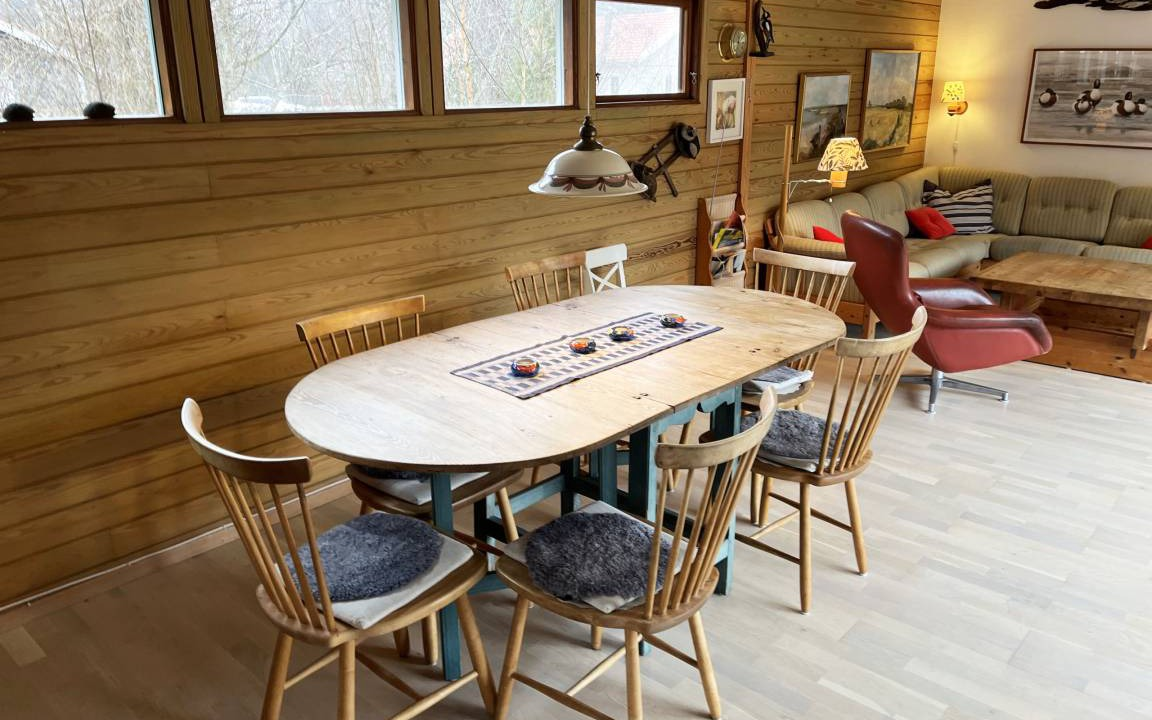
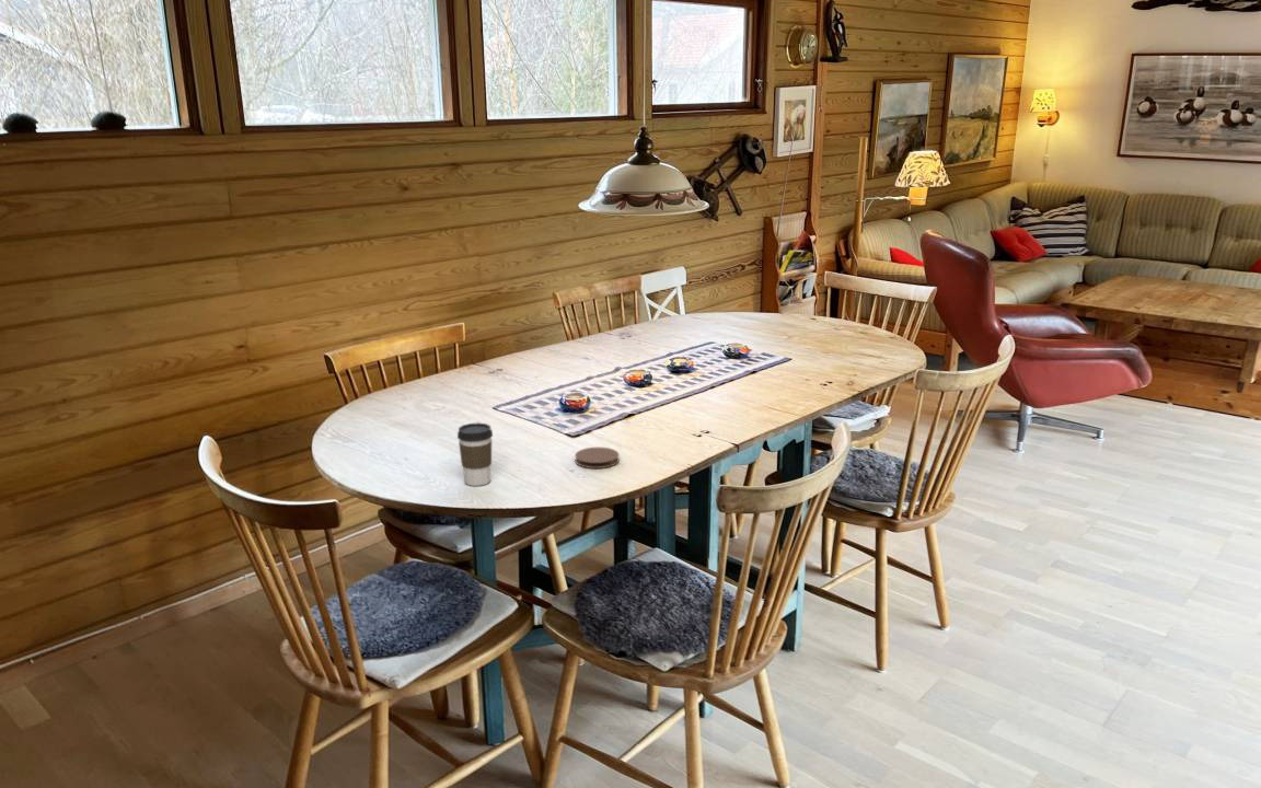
+ coffee cup [456,421,494,487]
+ coaster [574,447,620,470]
